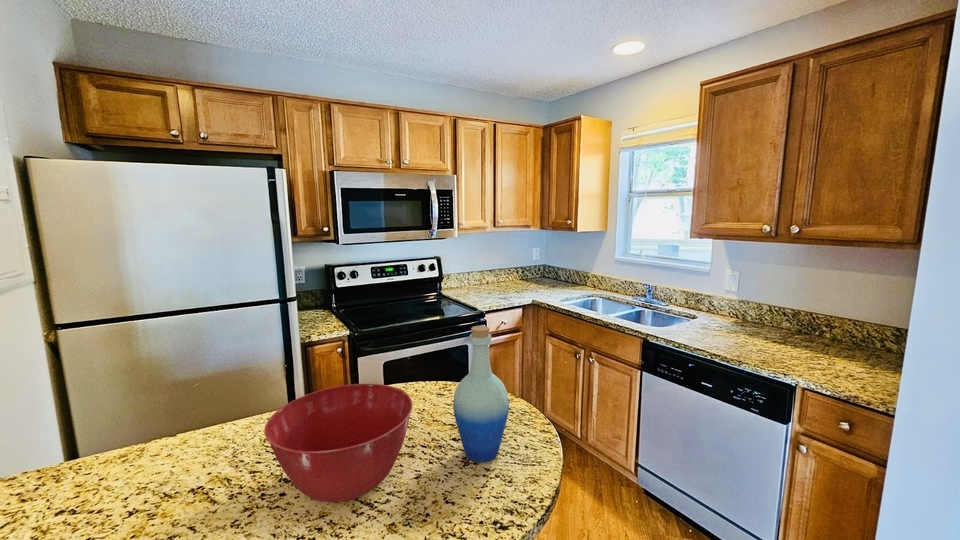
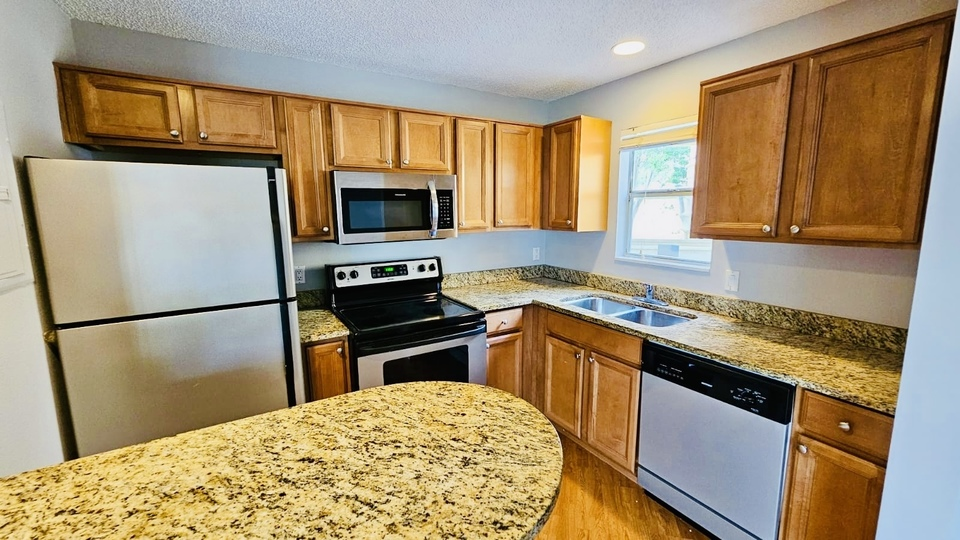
- mixing bowl [263,383,414,503]
- bottle [452,325,510,463]
